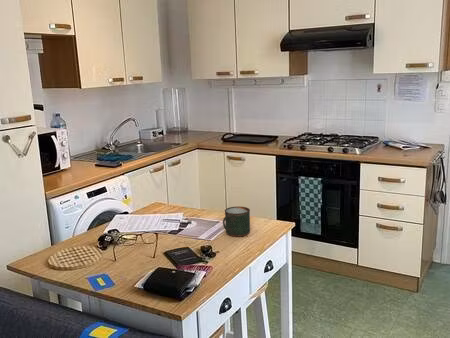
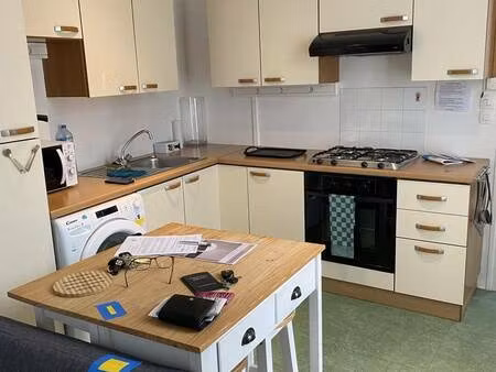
- mug [222,205,251,237]
